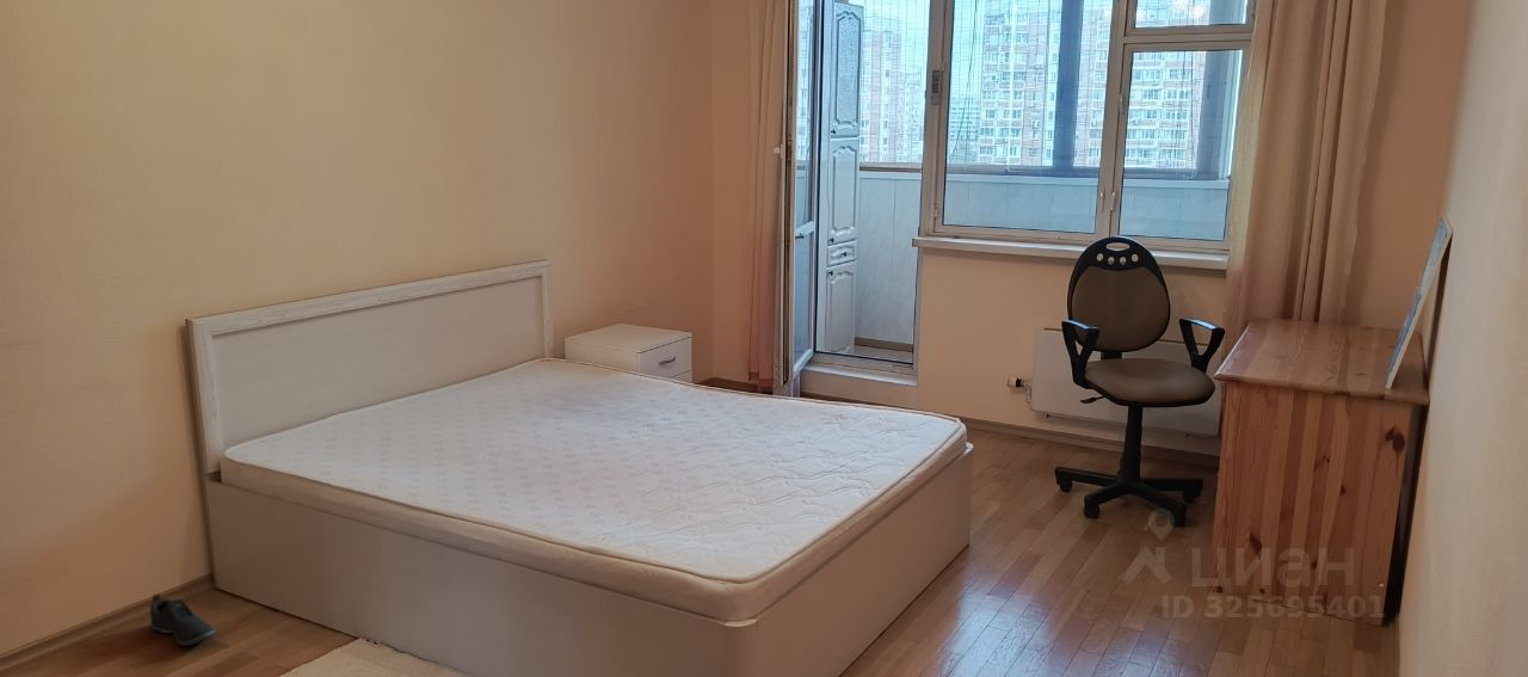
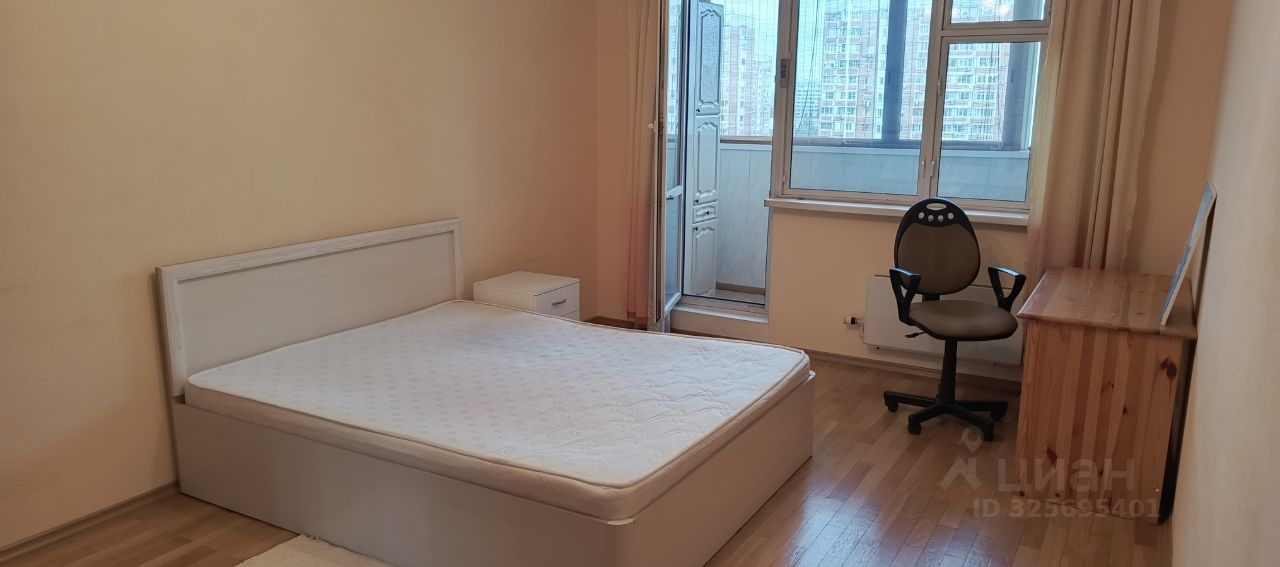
- shoe [149,592,217,647]
